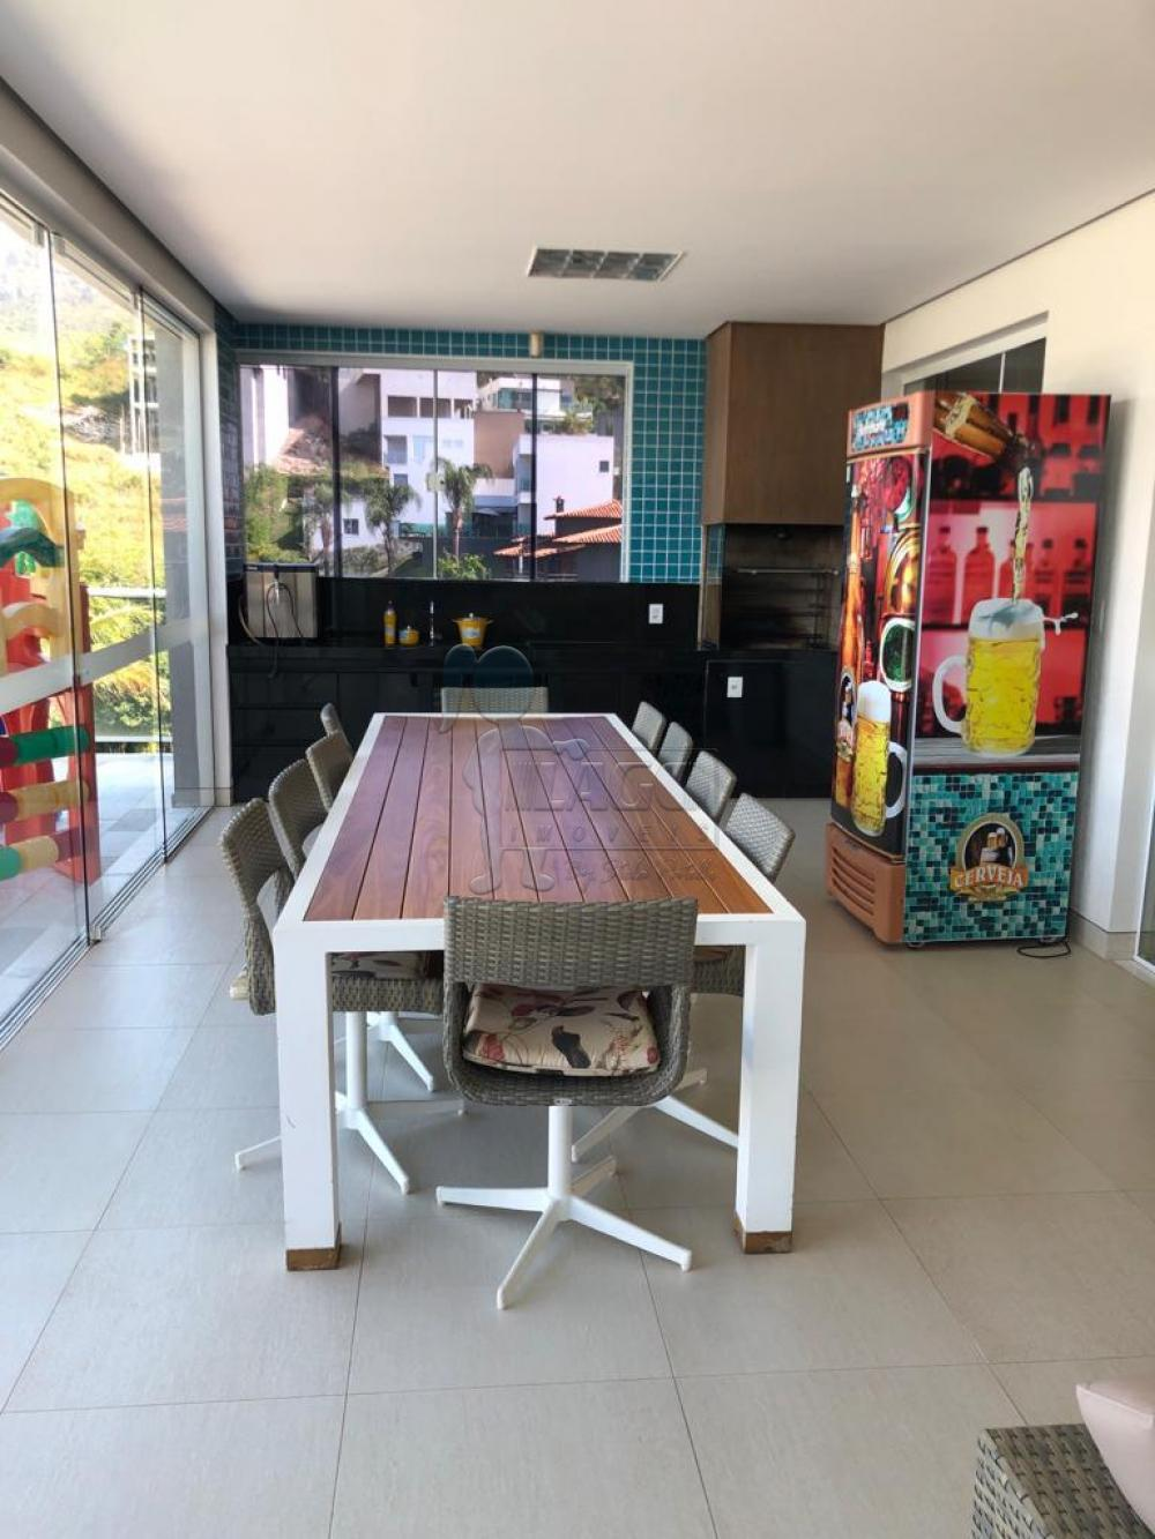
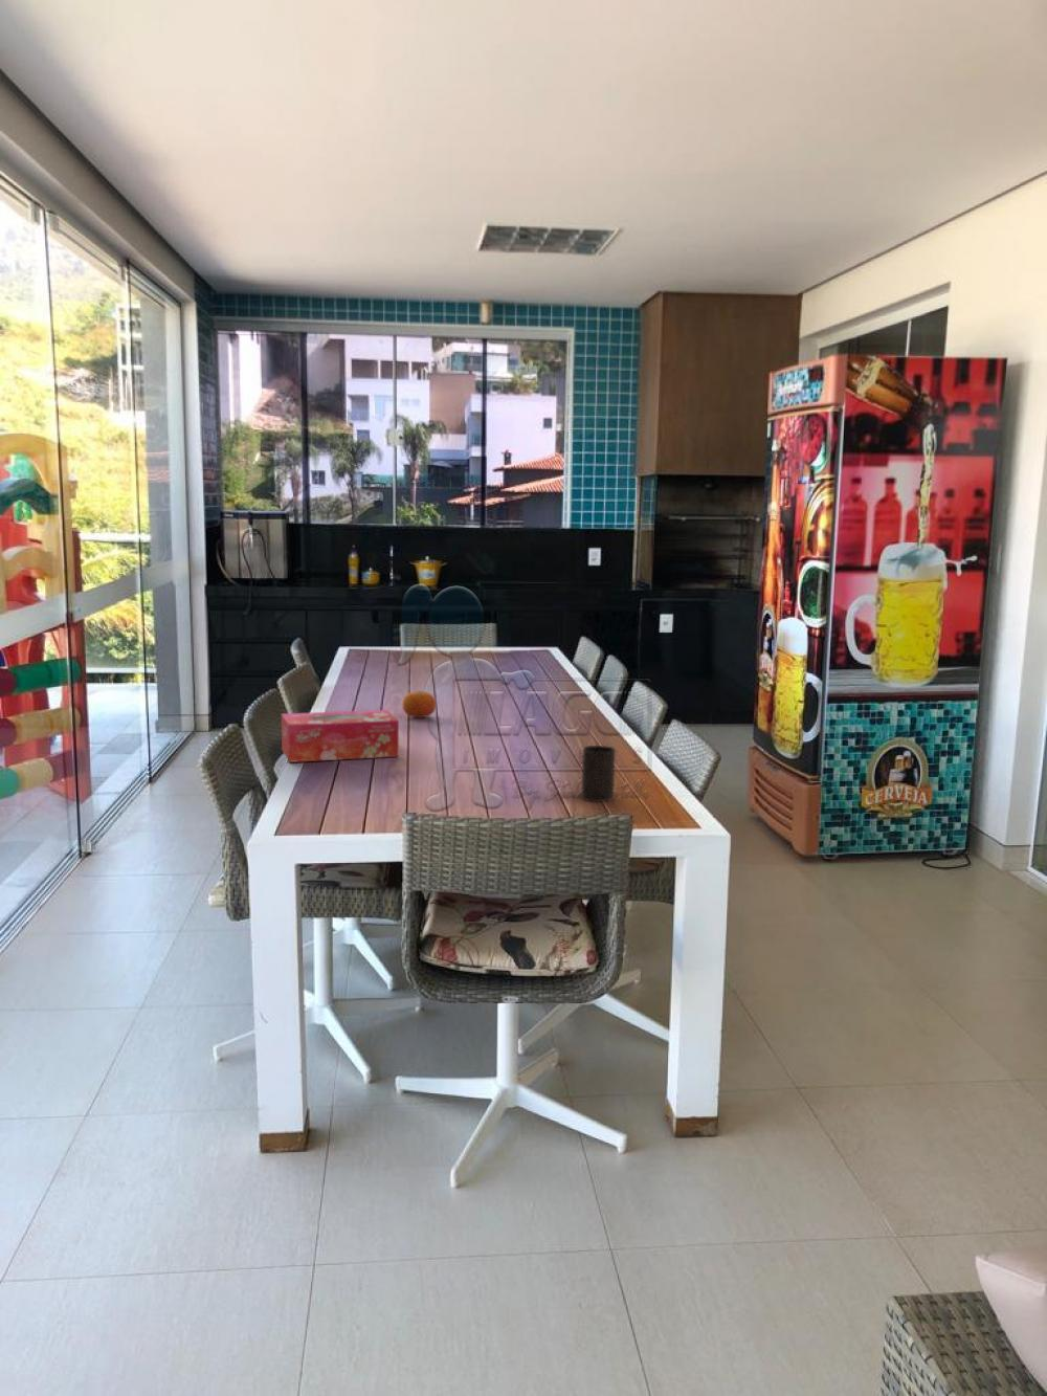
+ tissue box [280,708,400,763]
+ fruit [403,690,438,718]
+ cup [580,745,617,803]
